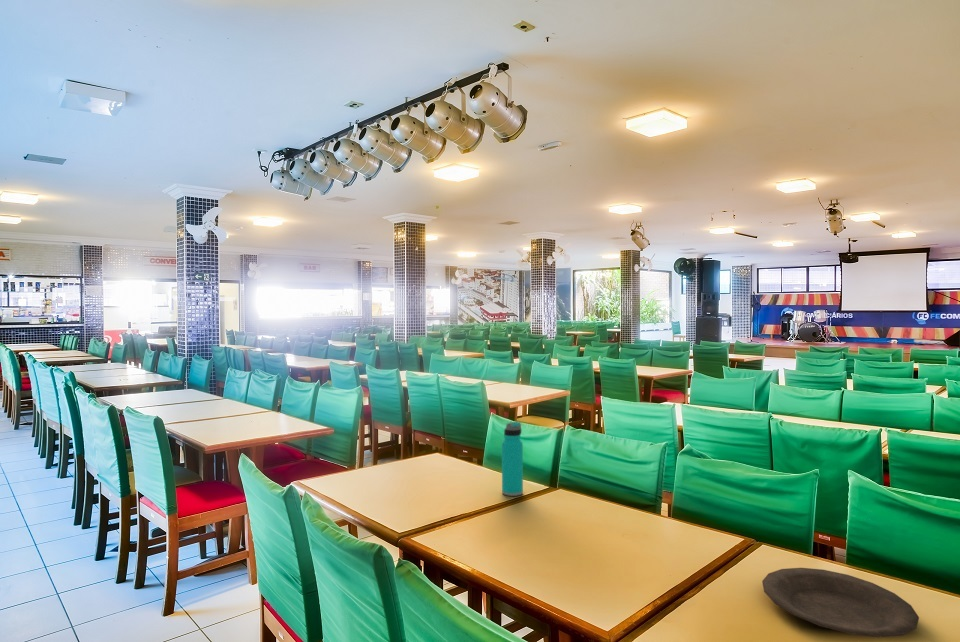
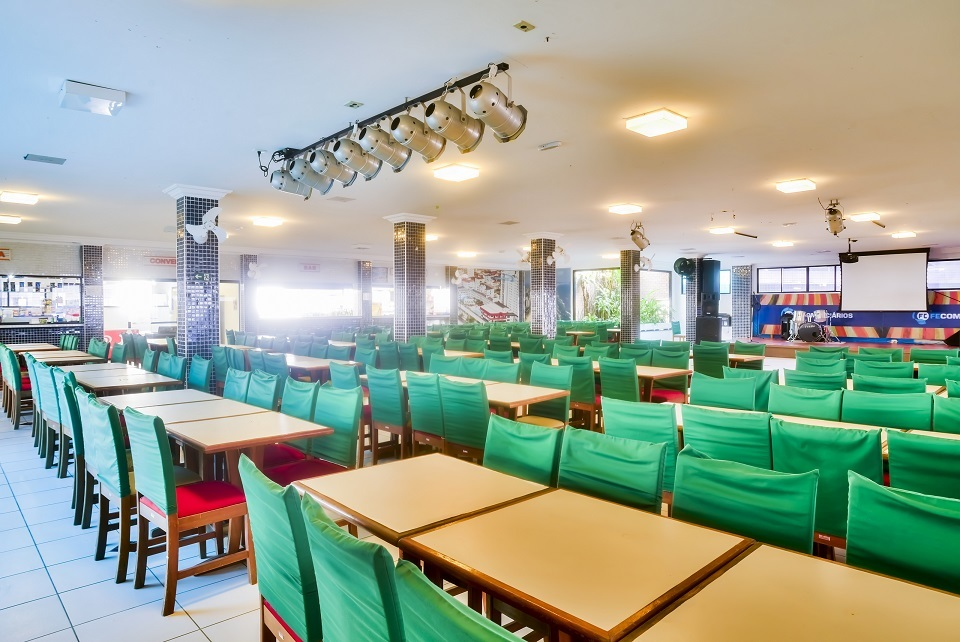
- plate [761,567,920,638]
- water bottle [501,421,524,497]
